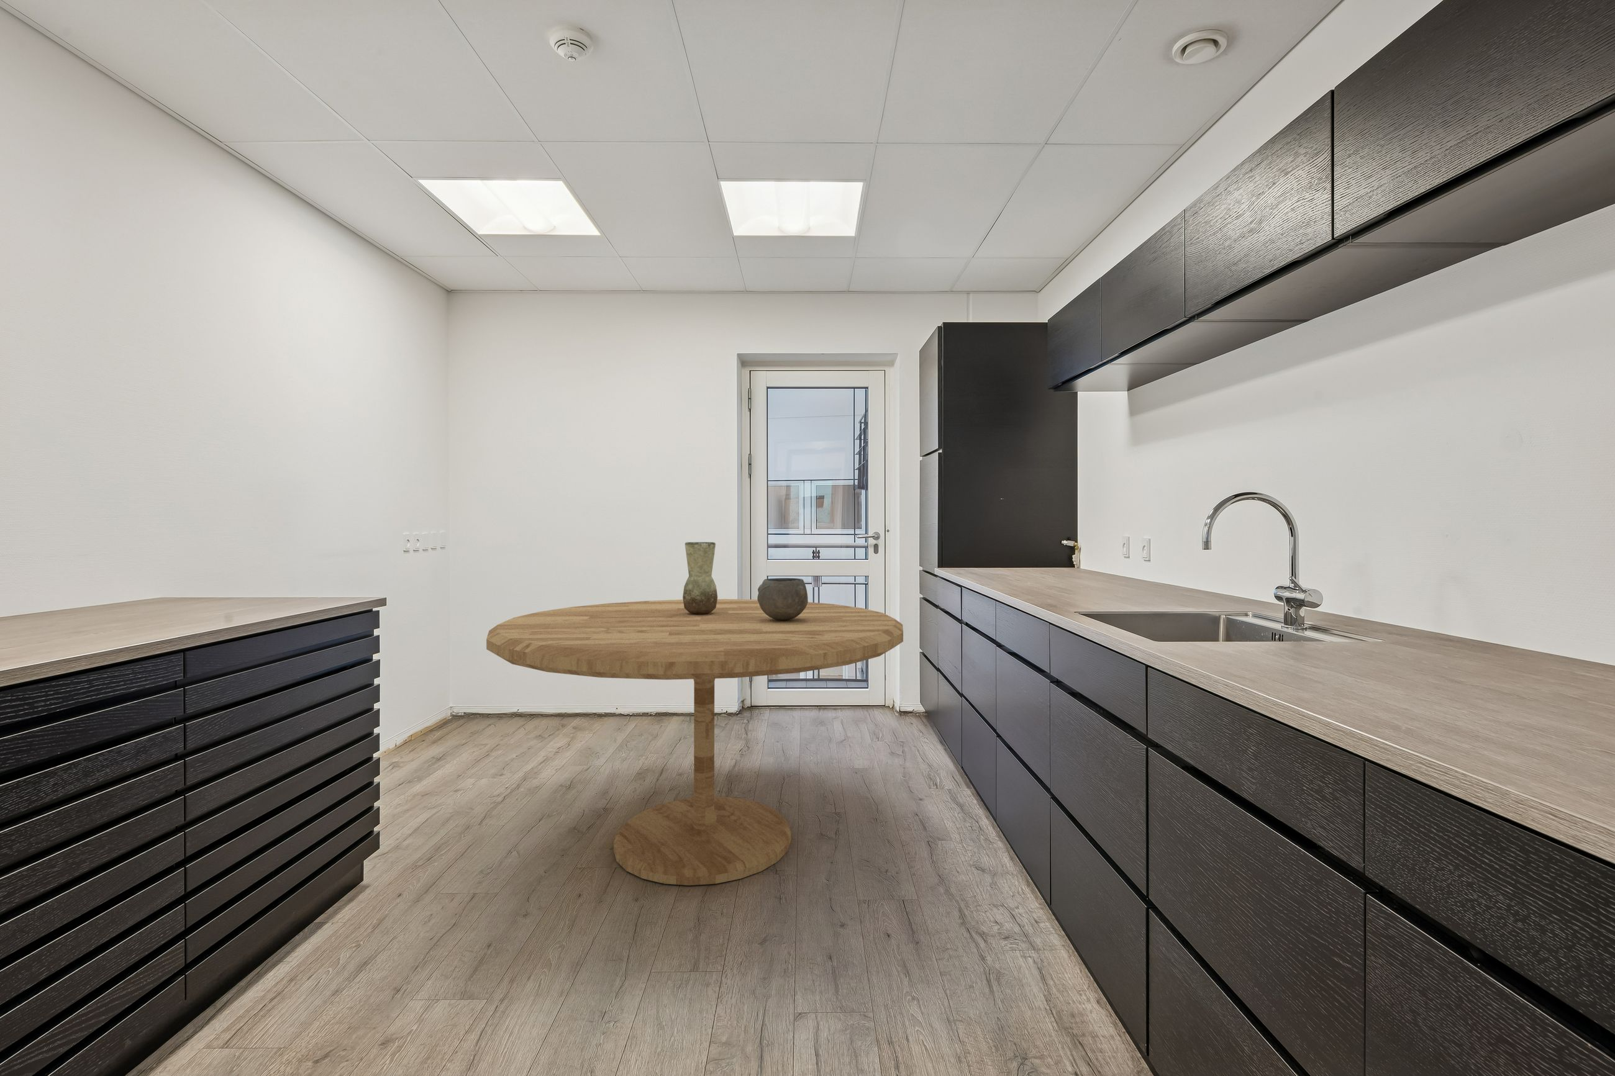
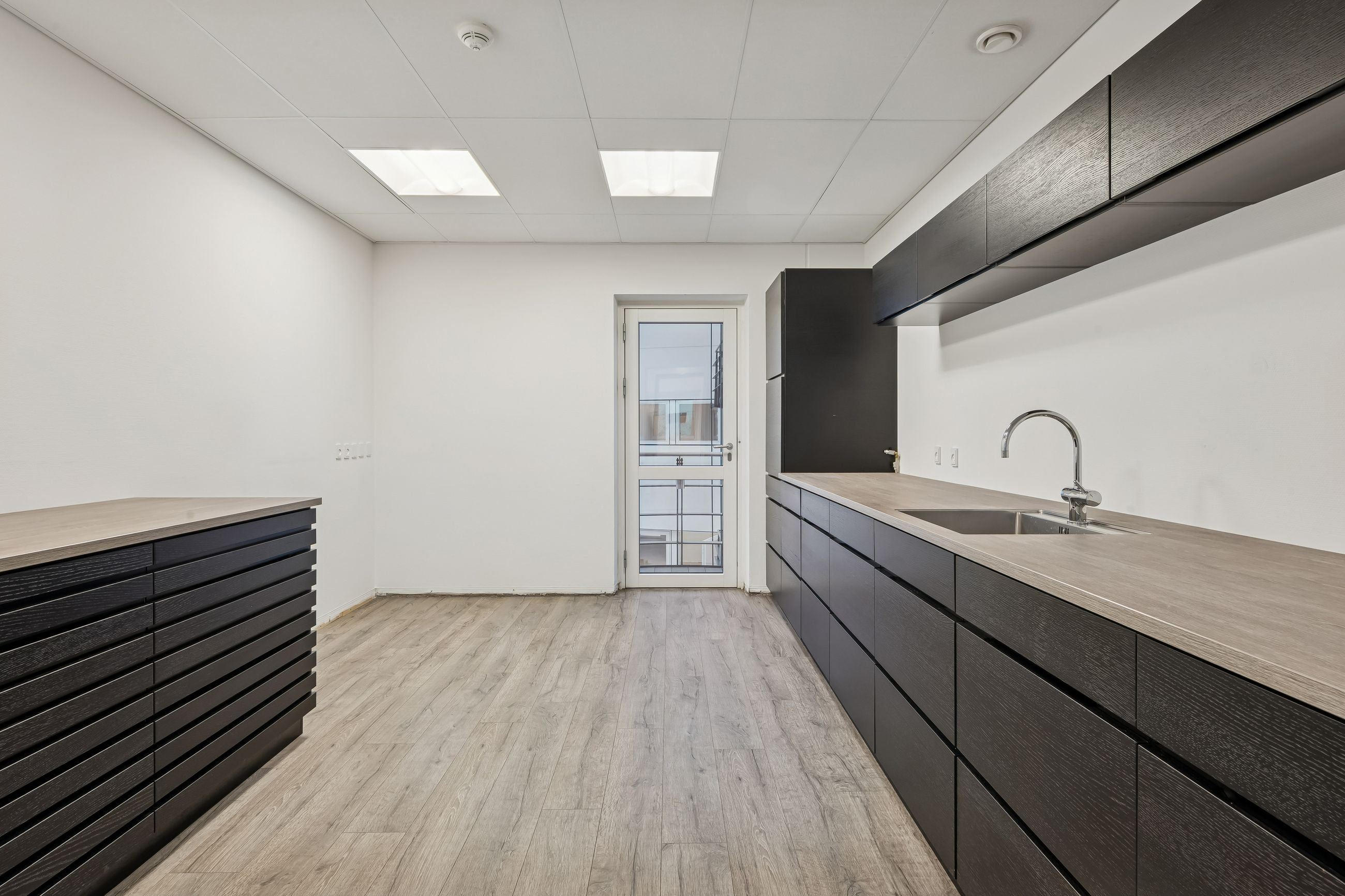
- bowl [756,578,809,621]
- dining table [486,598,904,886]
- vase [682,542,718,615]
